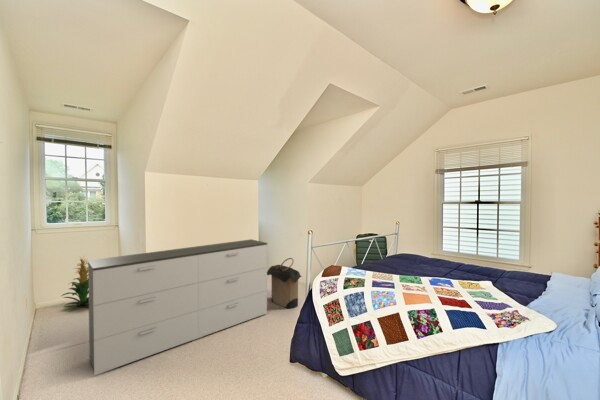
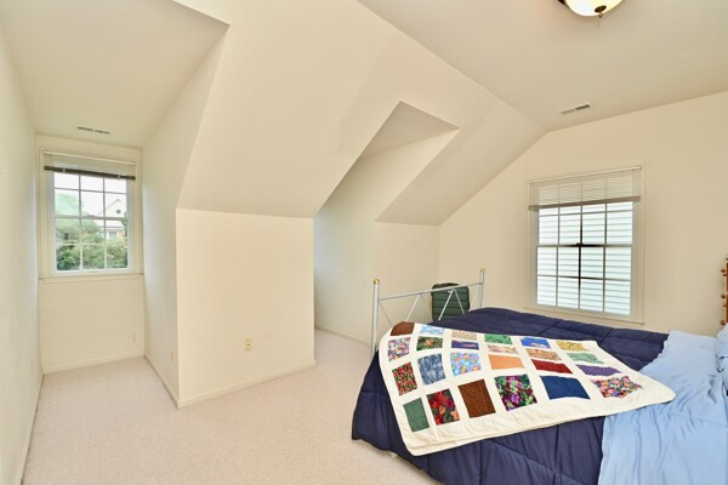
- laundry hamper [267,257,303,310]
- indoor plant [61,255,89,311]
- dresser [87,238,268,377]
